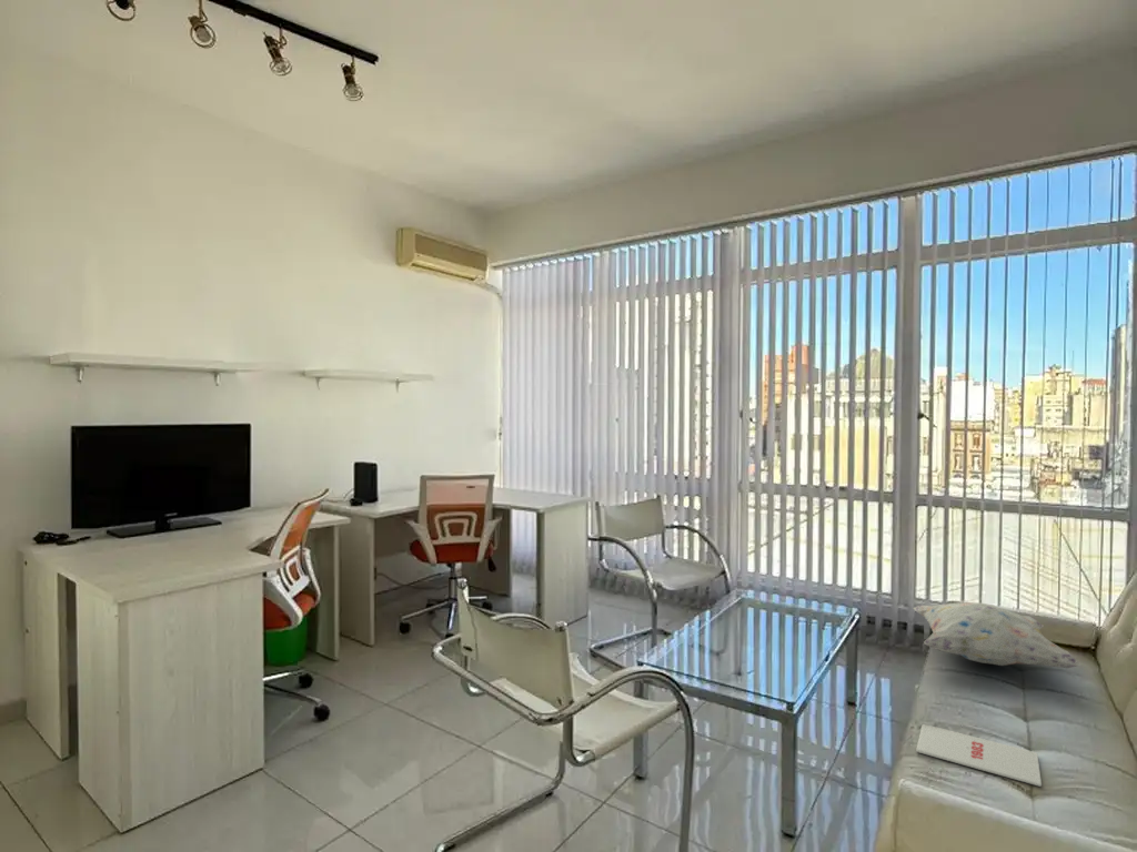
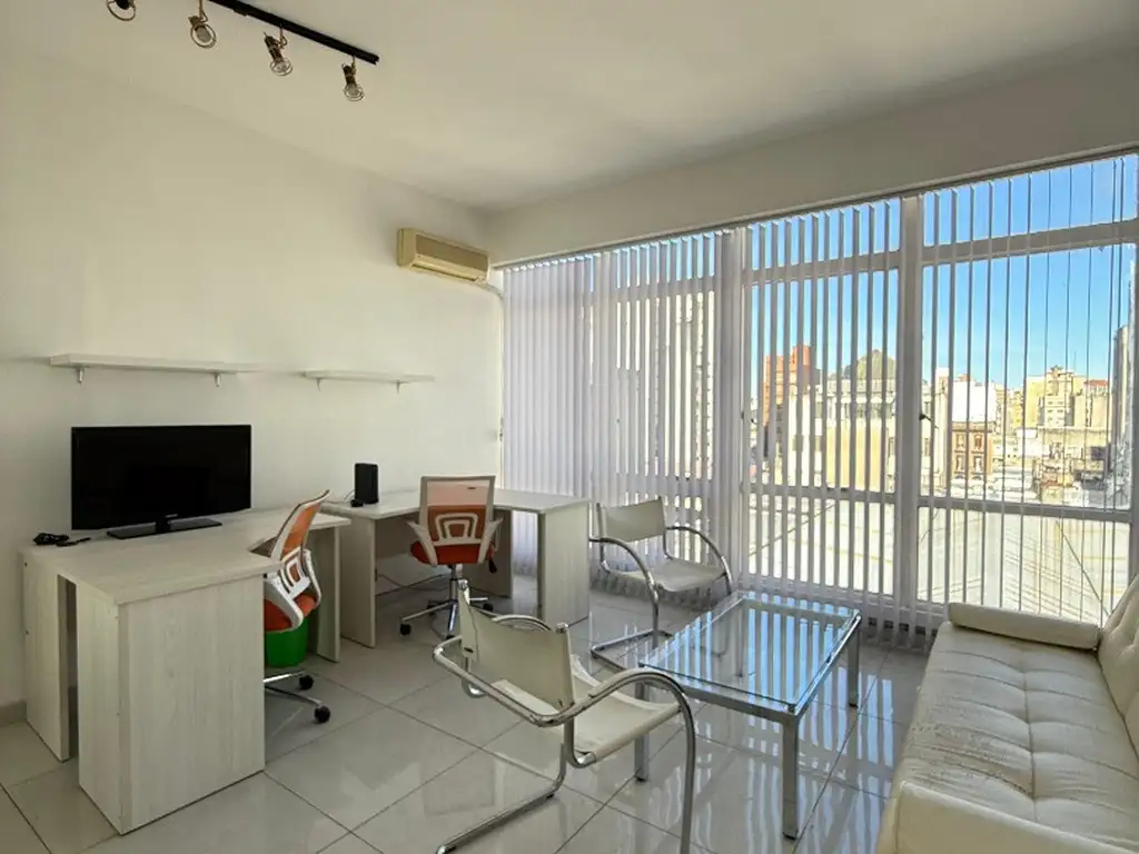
- decorative pillow [912,601,1083,669]
- magazine [915,723,1043,788]
